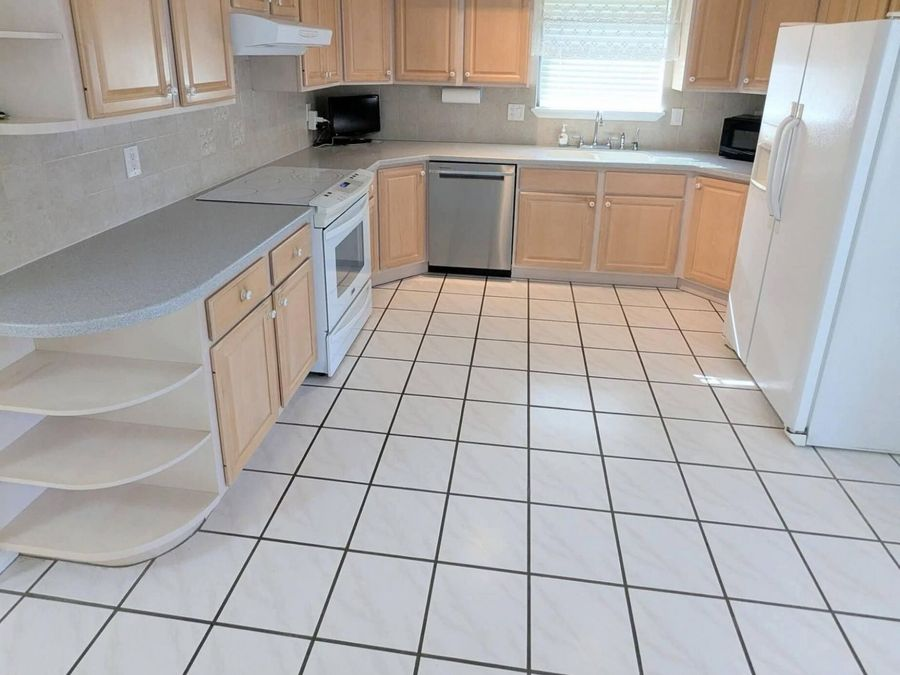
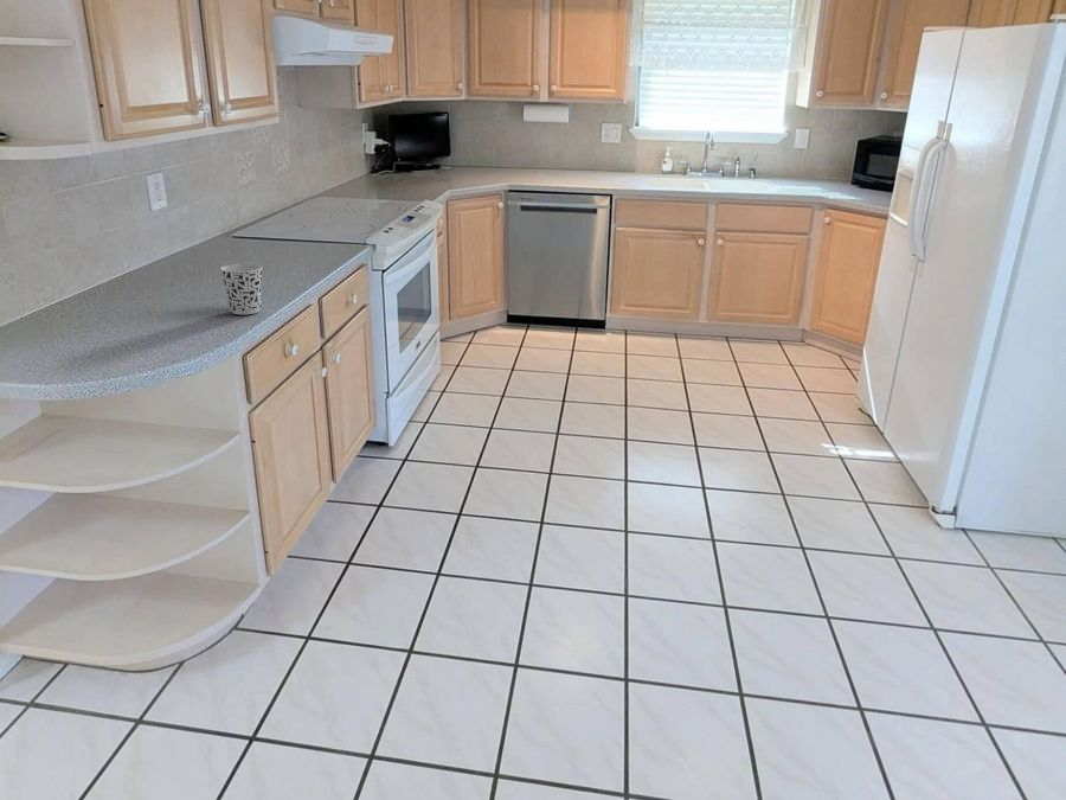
+ cup [219,263,263,315]
